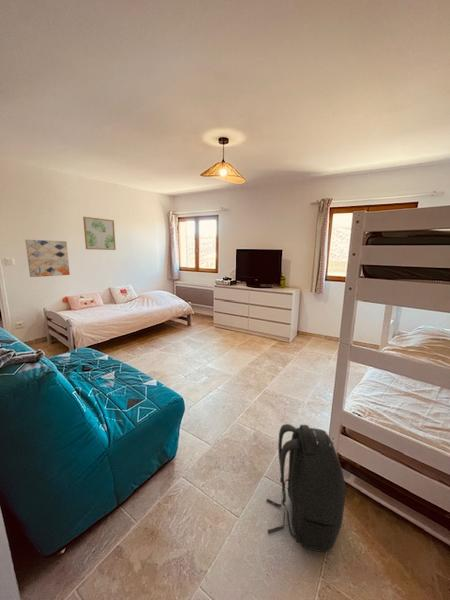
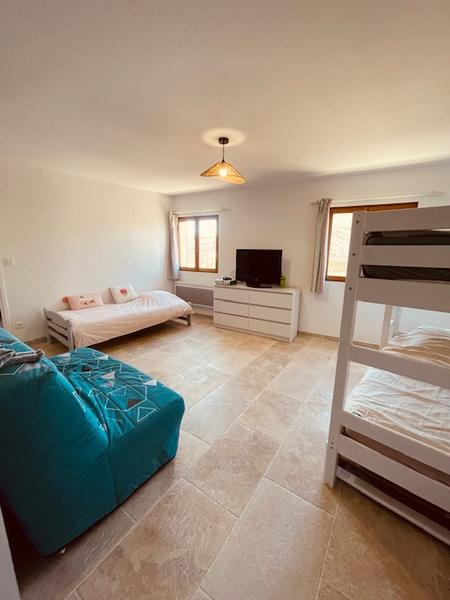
- wall art [82,216,117,251]
- wall art [24,239,71,278]
- backpack [265,423,347,553]
